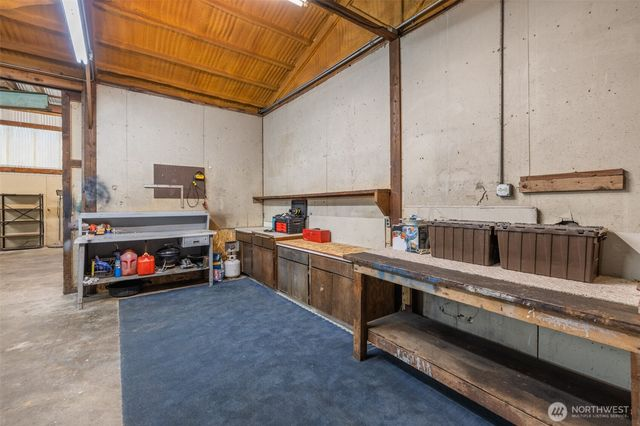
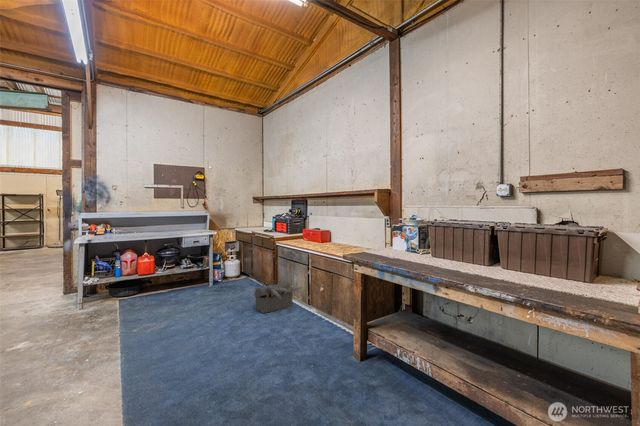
+ toolbox [253,281,303,314]
